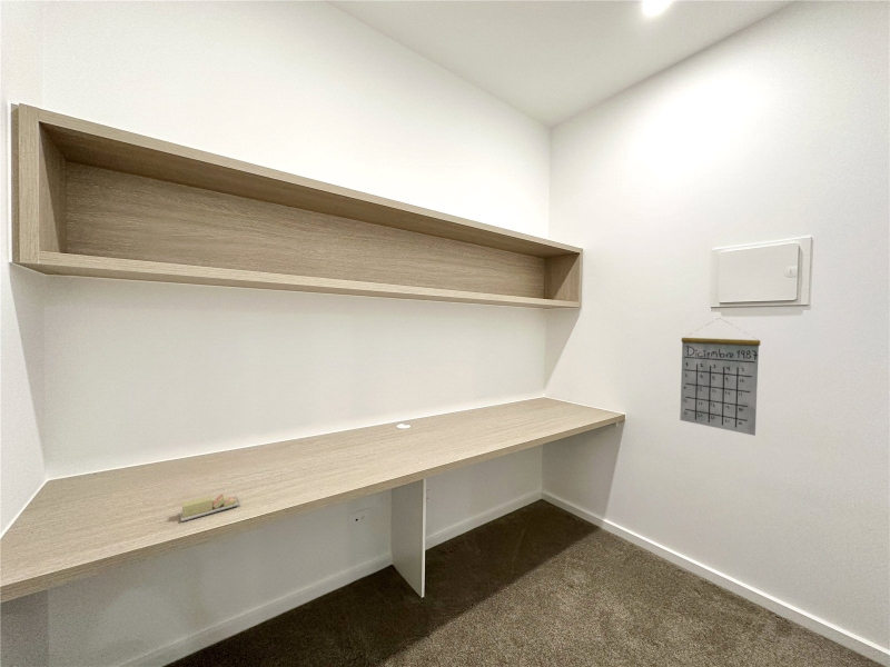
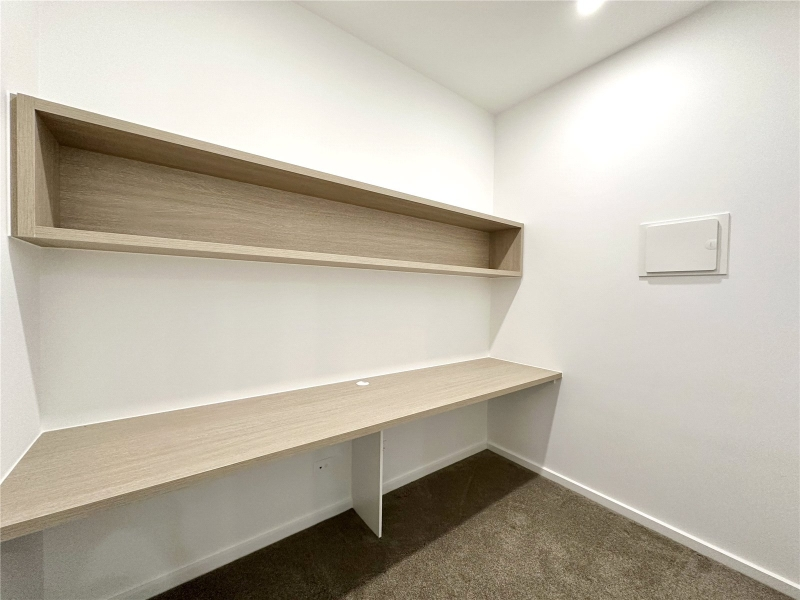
- sticky notes [179,492,240,522]
- calendar [679,317,762,437]
